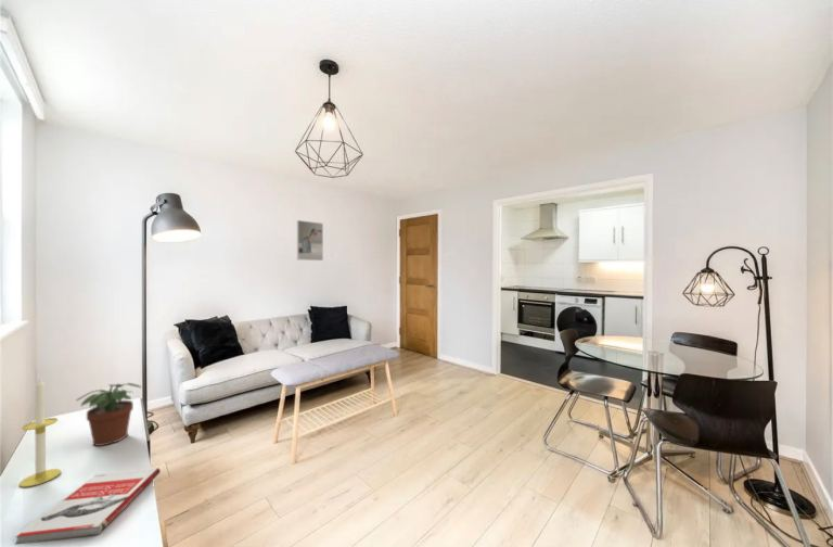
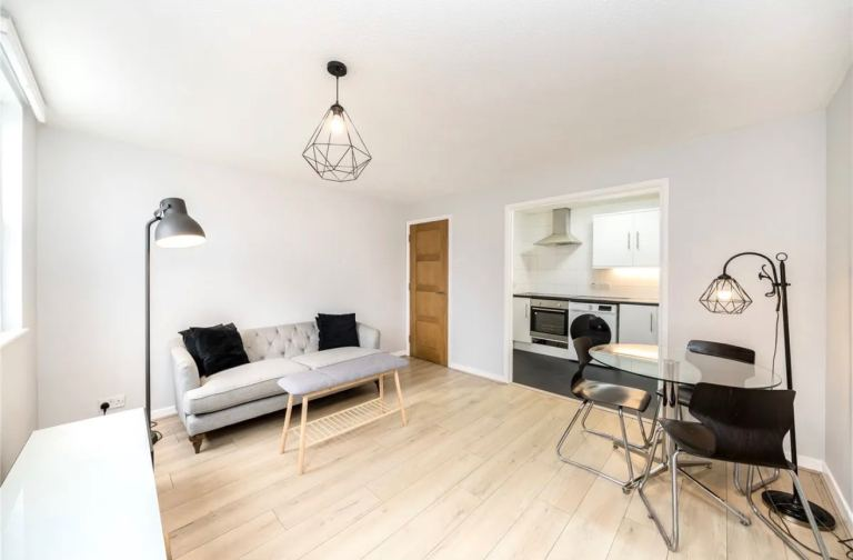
- book [13,467,162,546]
- potted plant [75,382,143,447]
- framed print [296,219,324,262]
- candle [18,378,62,488]
